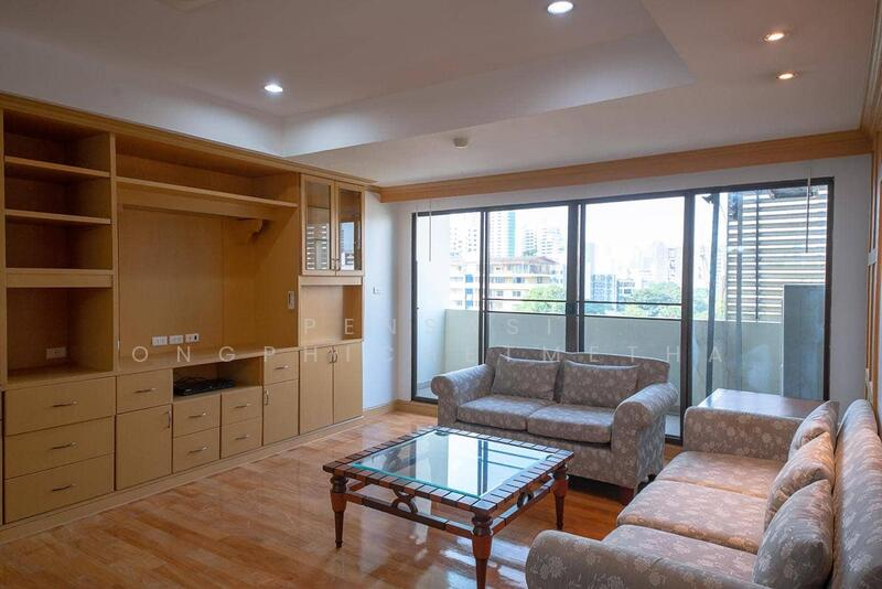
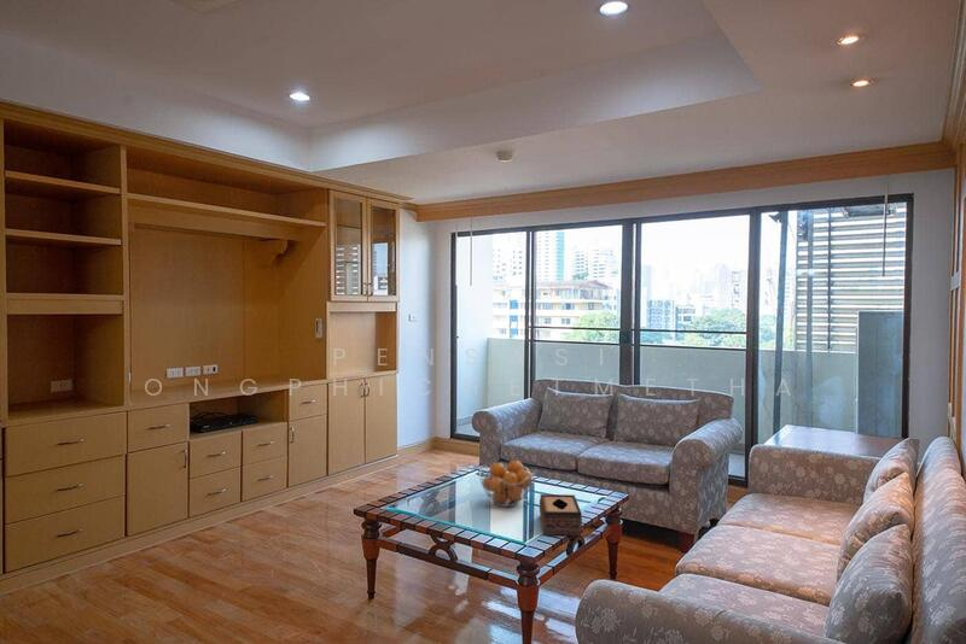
+ tissue box [539,493,583,537]
+ fruit basket [478,459,536,508]
